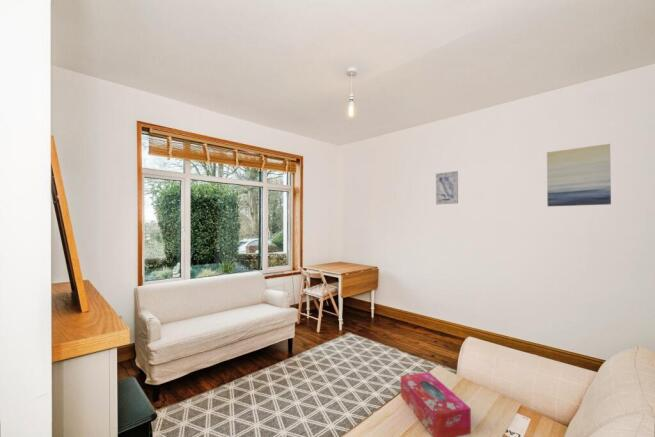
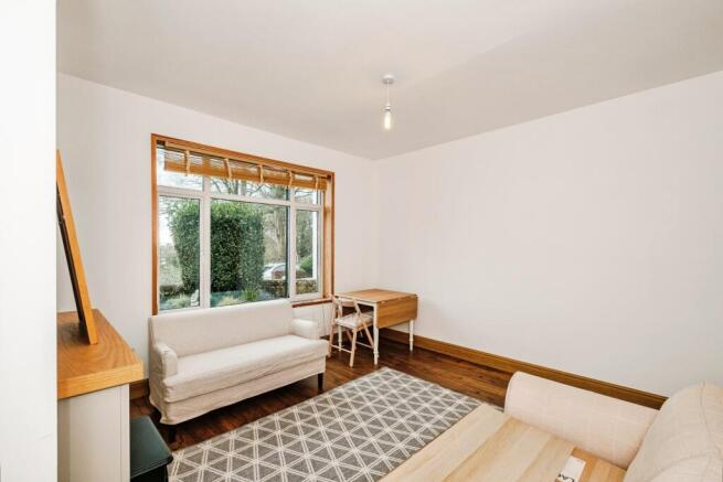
- wall art [435,170,459,205]
- tissue box [400,371,472,437]
- wall art [546,143,612,207]
